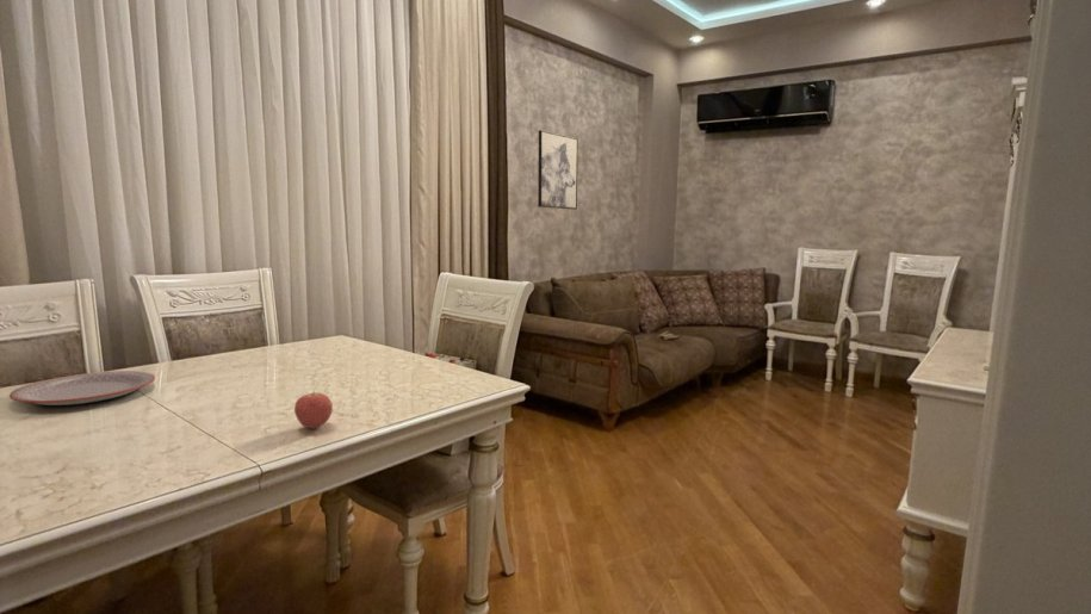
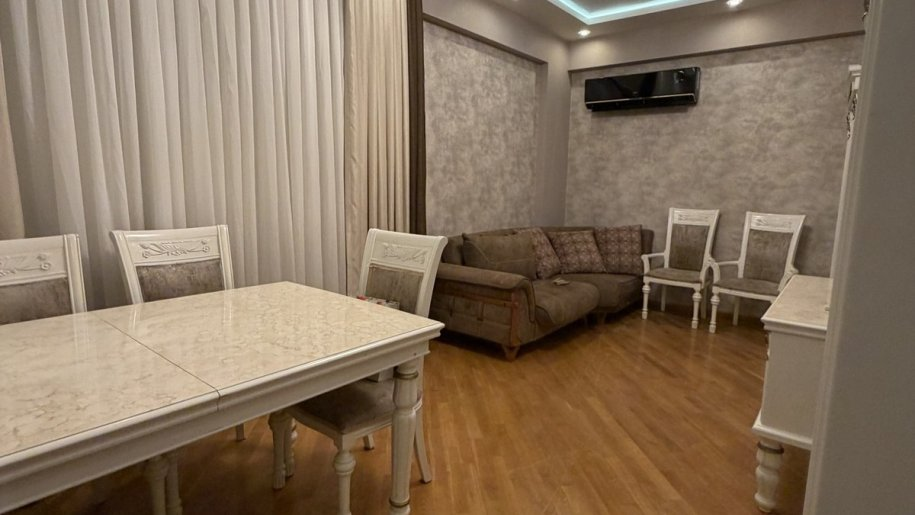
- plate [8,370,156,407]
- wall art [537,129,579,210]
- apple [293,390,334,429]
